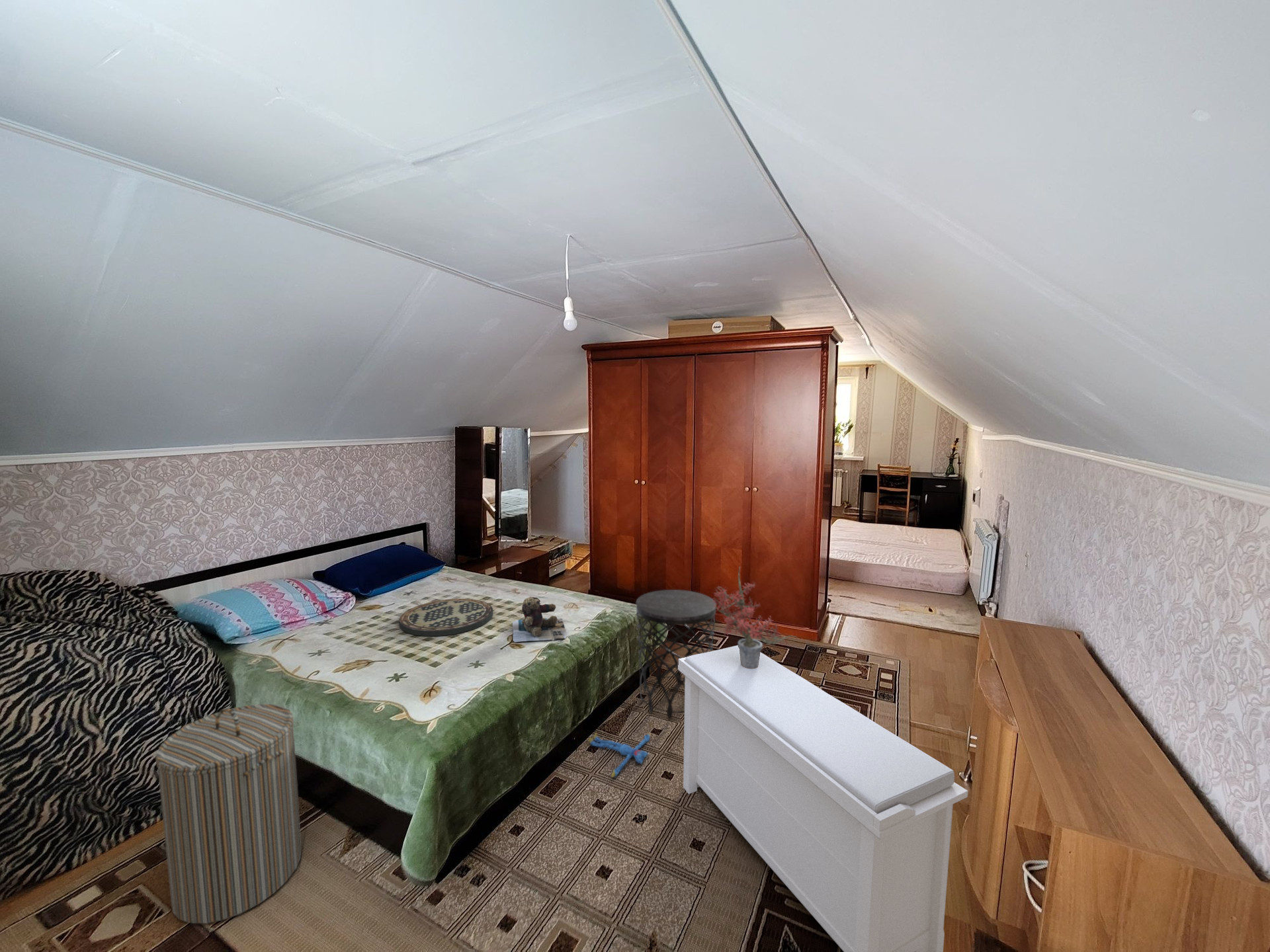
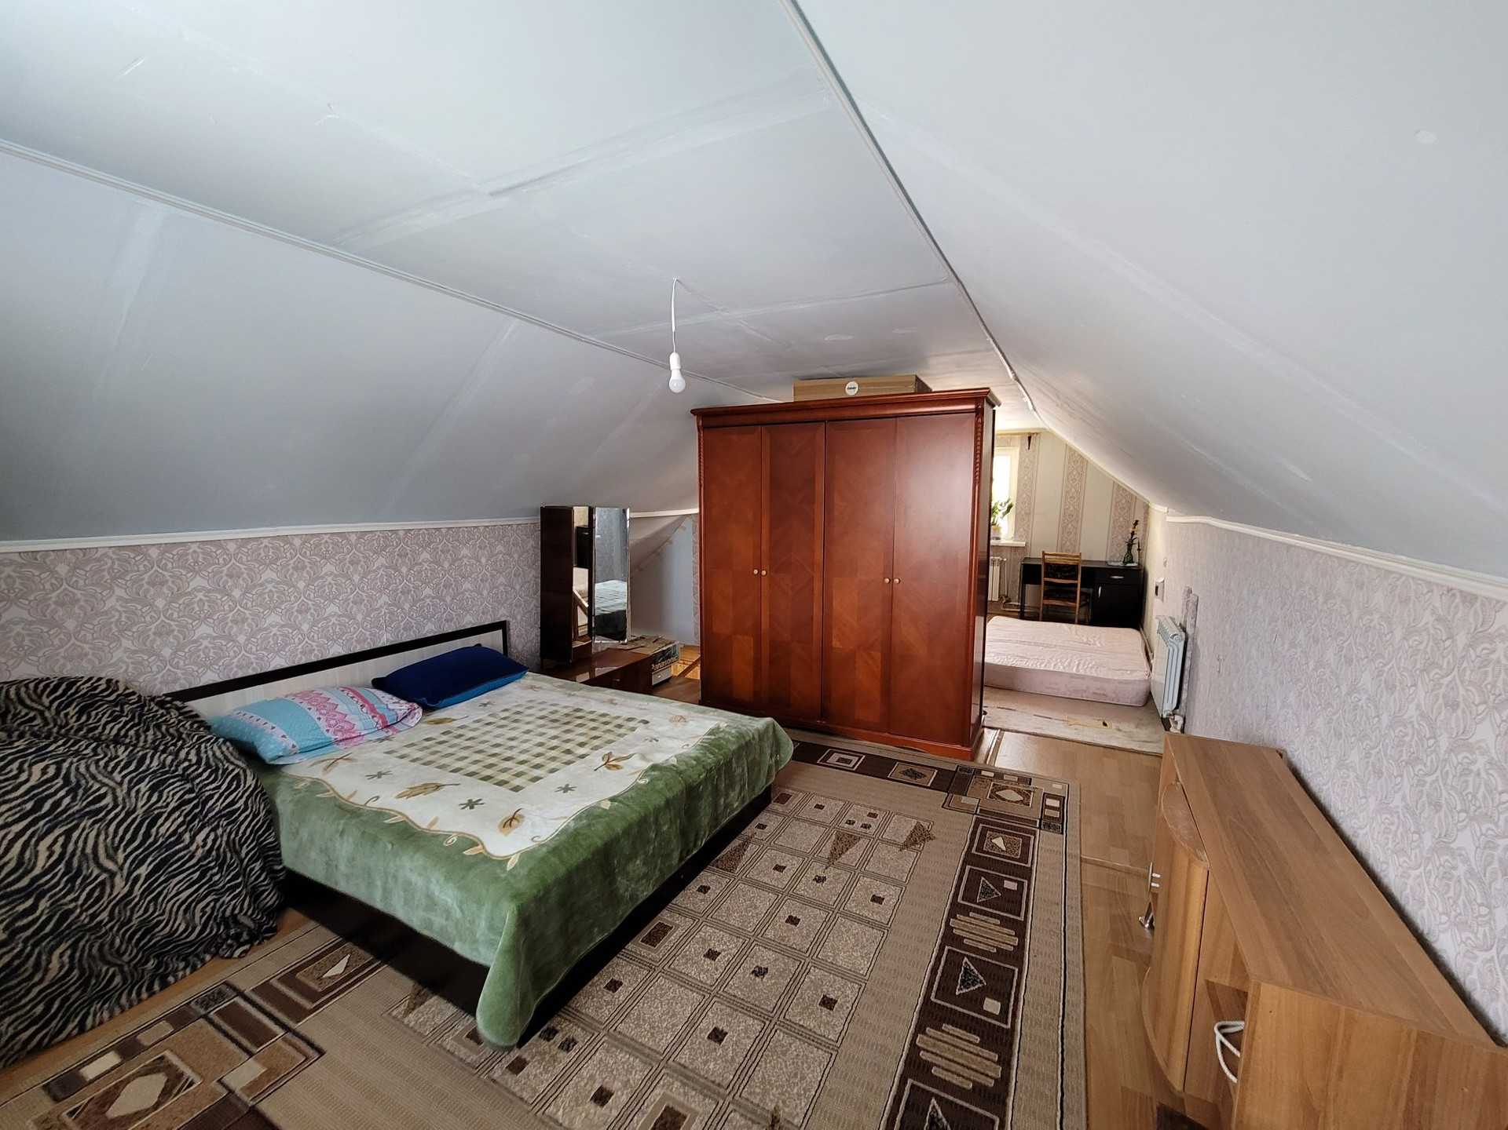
- tray [399,598,493,637]
- teddy bear [512,596,568,643]
- laundry hamper [155,703,302,924]
- plush toy [588,732,651,778]
- side table [635,589,716,721]
- potted plant [712,566,798,668]
- bench [678,645,968,952]
